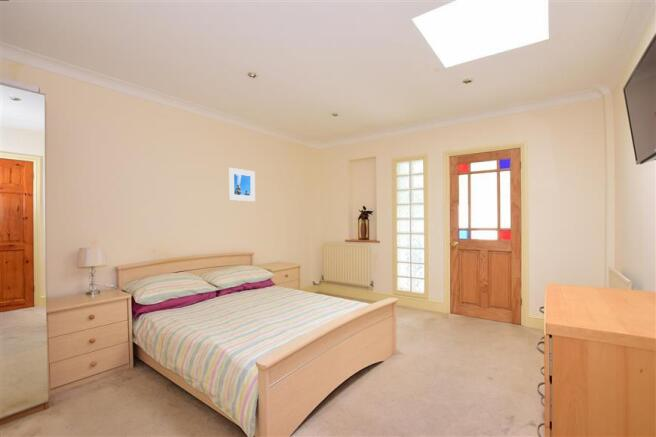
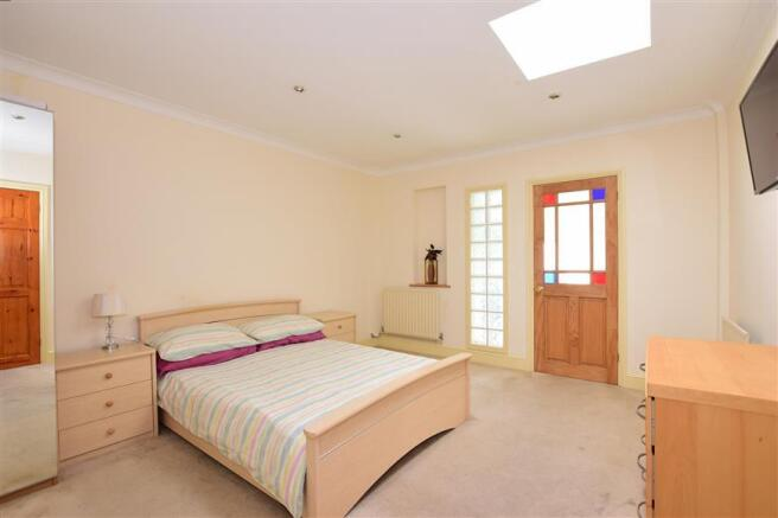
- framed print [228,167,256,202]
